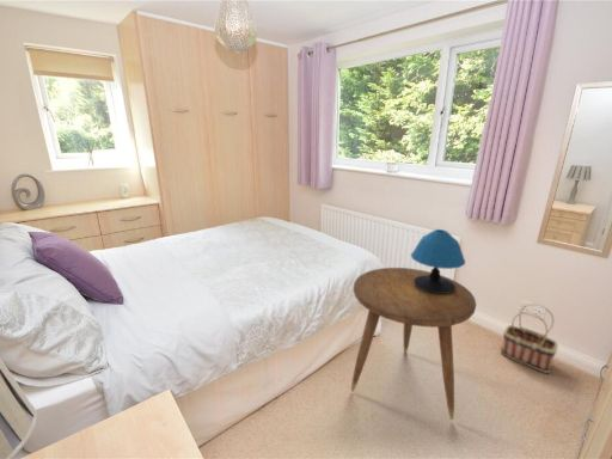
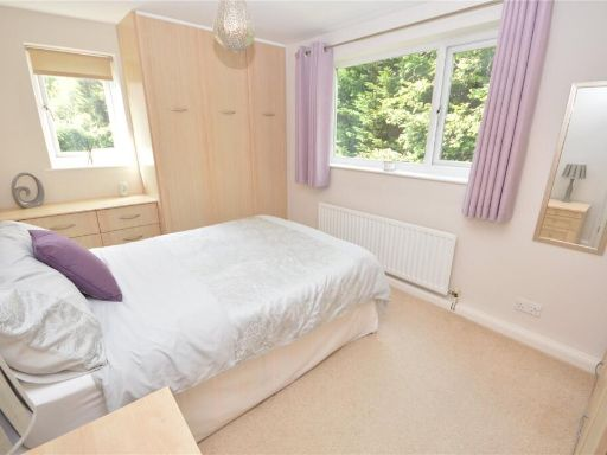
- side table [350,267,477,421]
- basket [500,302,559,374]
- table lamp [410,228,466,293]
